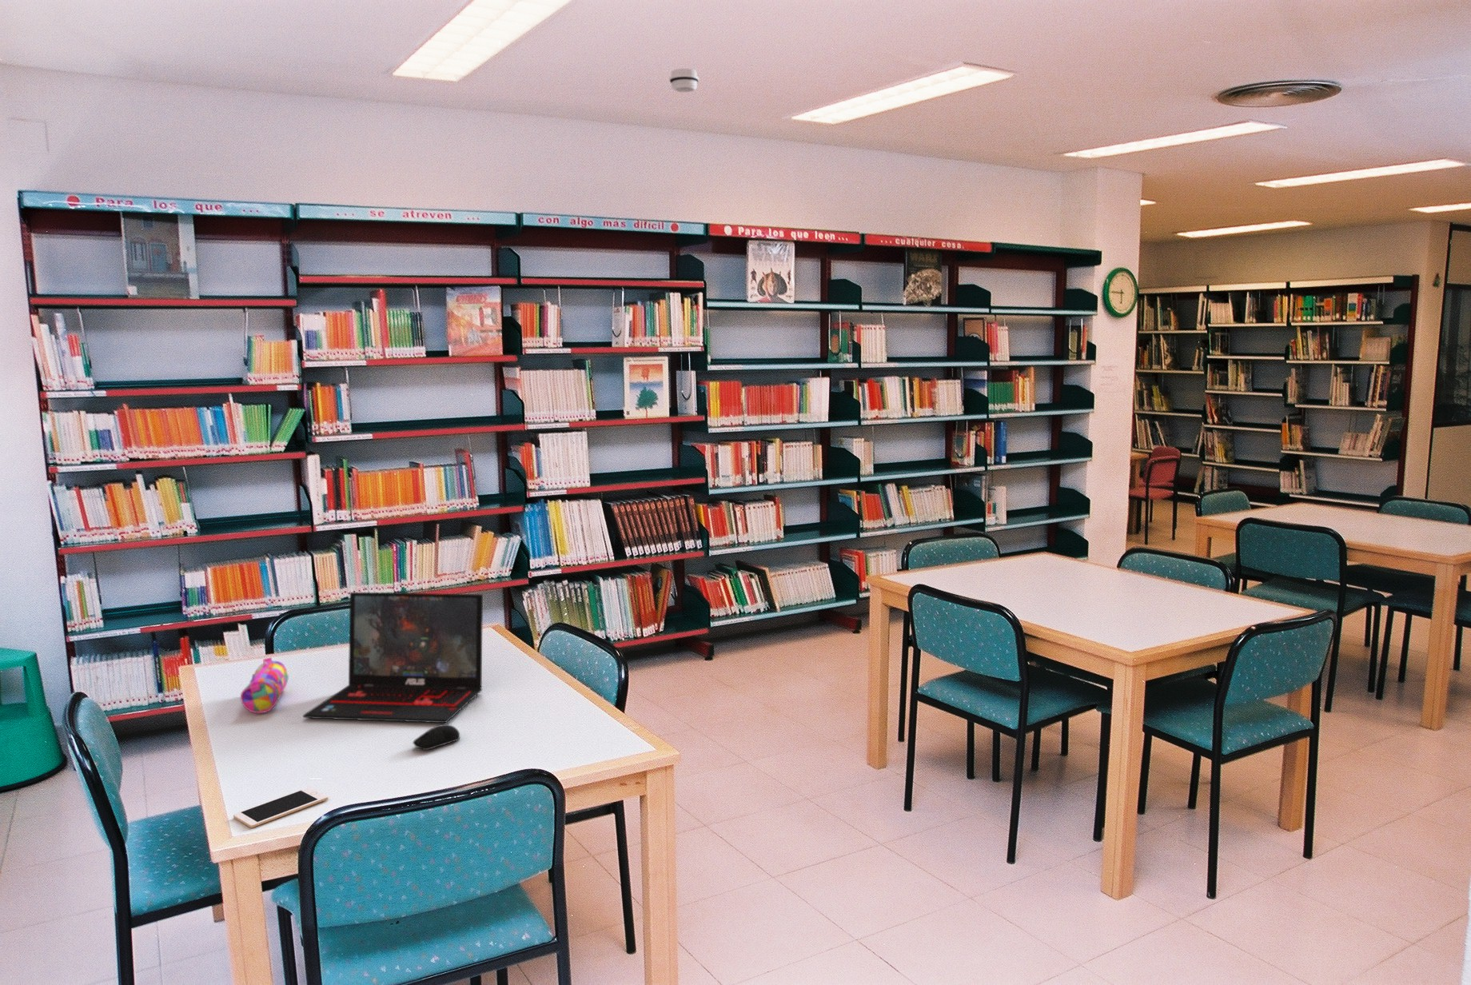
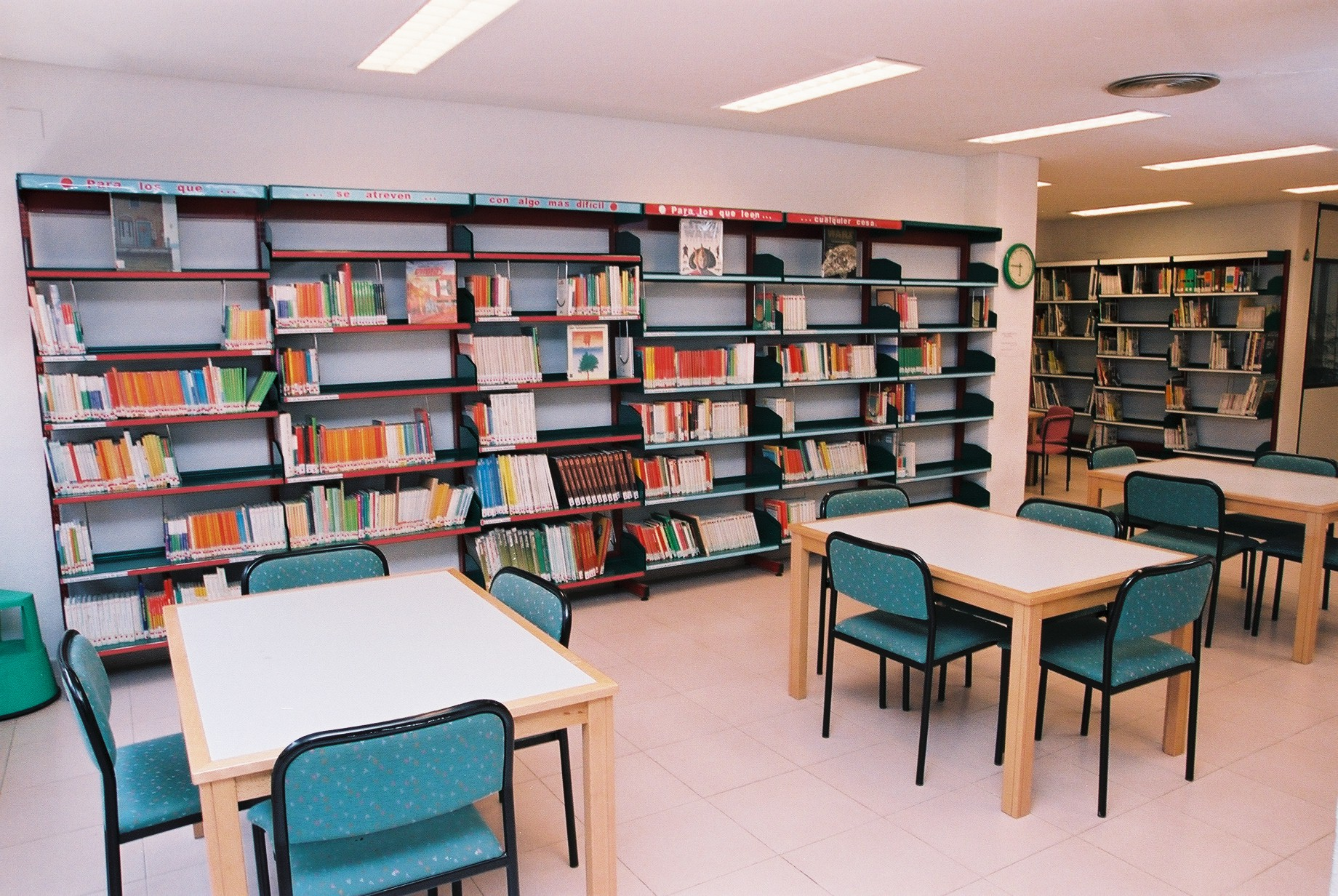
- pencil case [240,656,289,713]
- cell phone [233,787,329,828]
- computer mouse [411,723,461,751]
- smoke detector [668,68,699,92]
- laptop [302,591,484,723]
